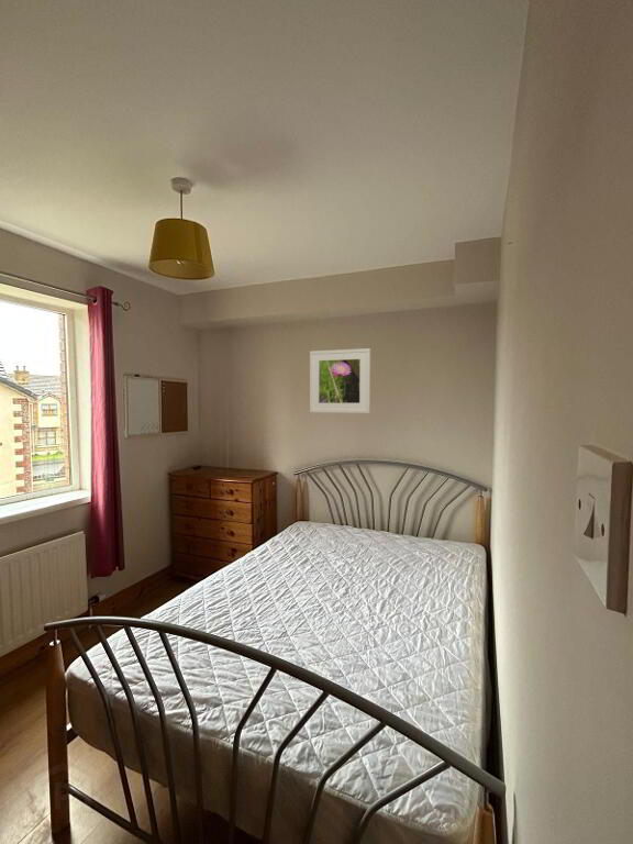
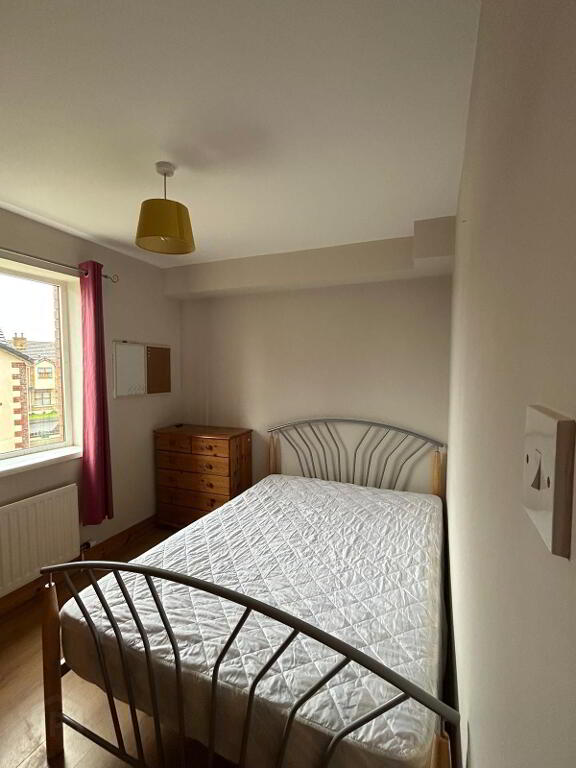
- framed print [309,347,371,414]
